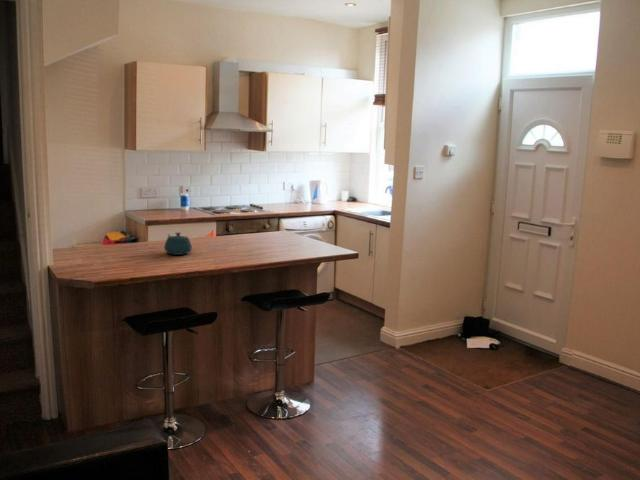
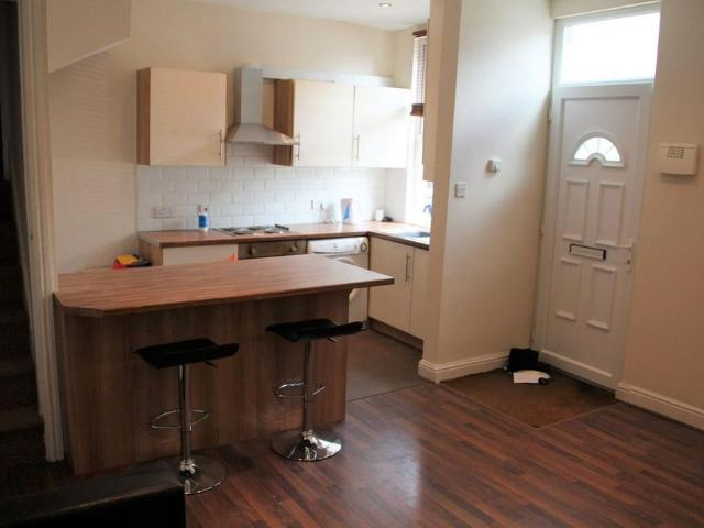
- teapot [163,232,193,256]
